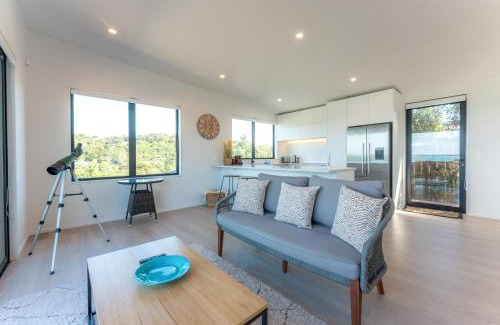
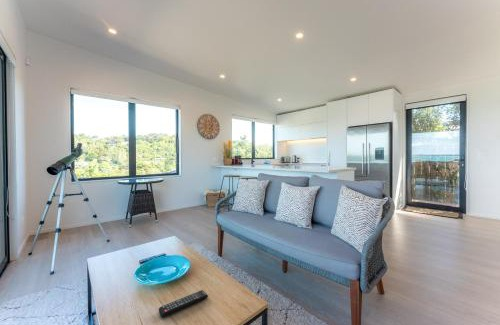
+ remote control [158,289,209,318]
